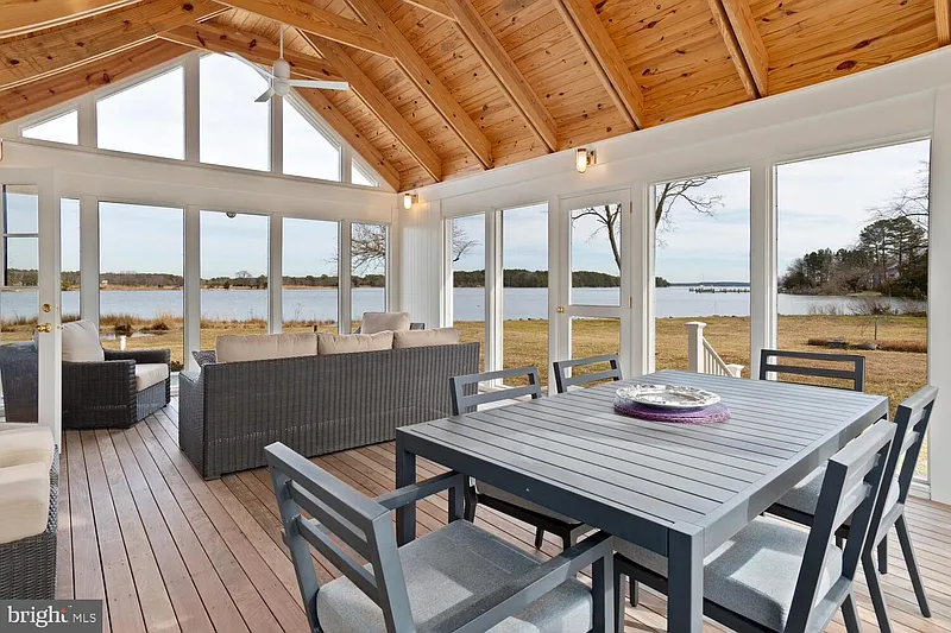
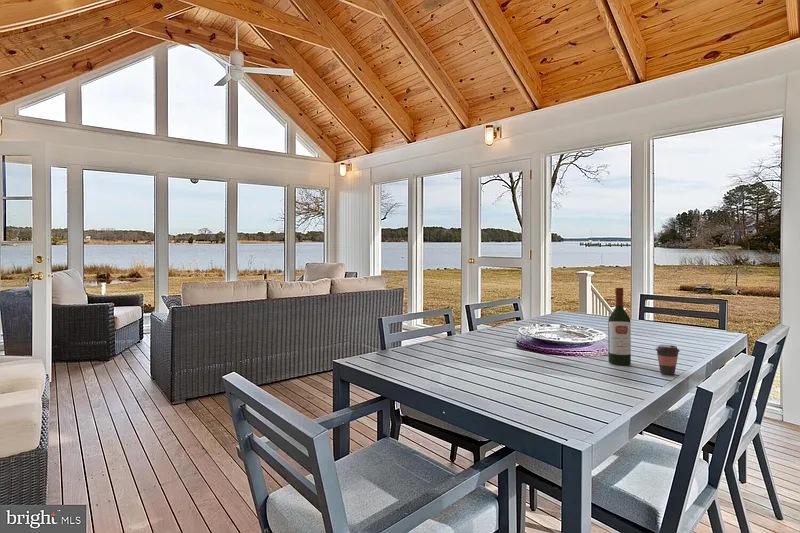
+ wine bottle [607,287,632,366]
+ coffee cup [654,344,681,376]
